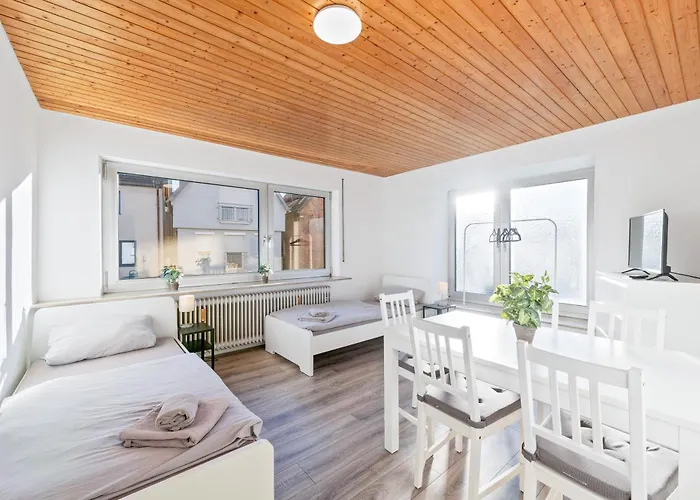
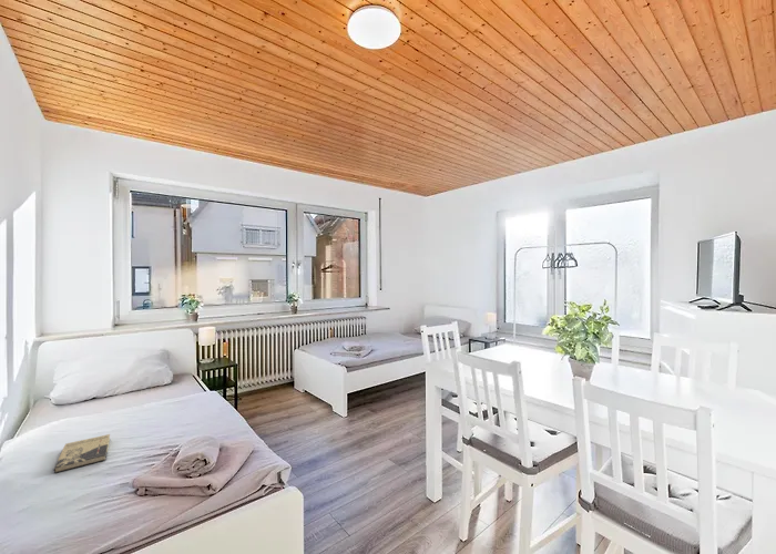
+ book [53,433,111,474]
